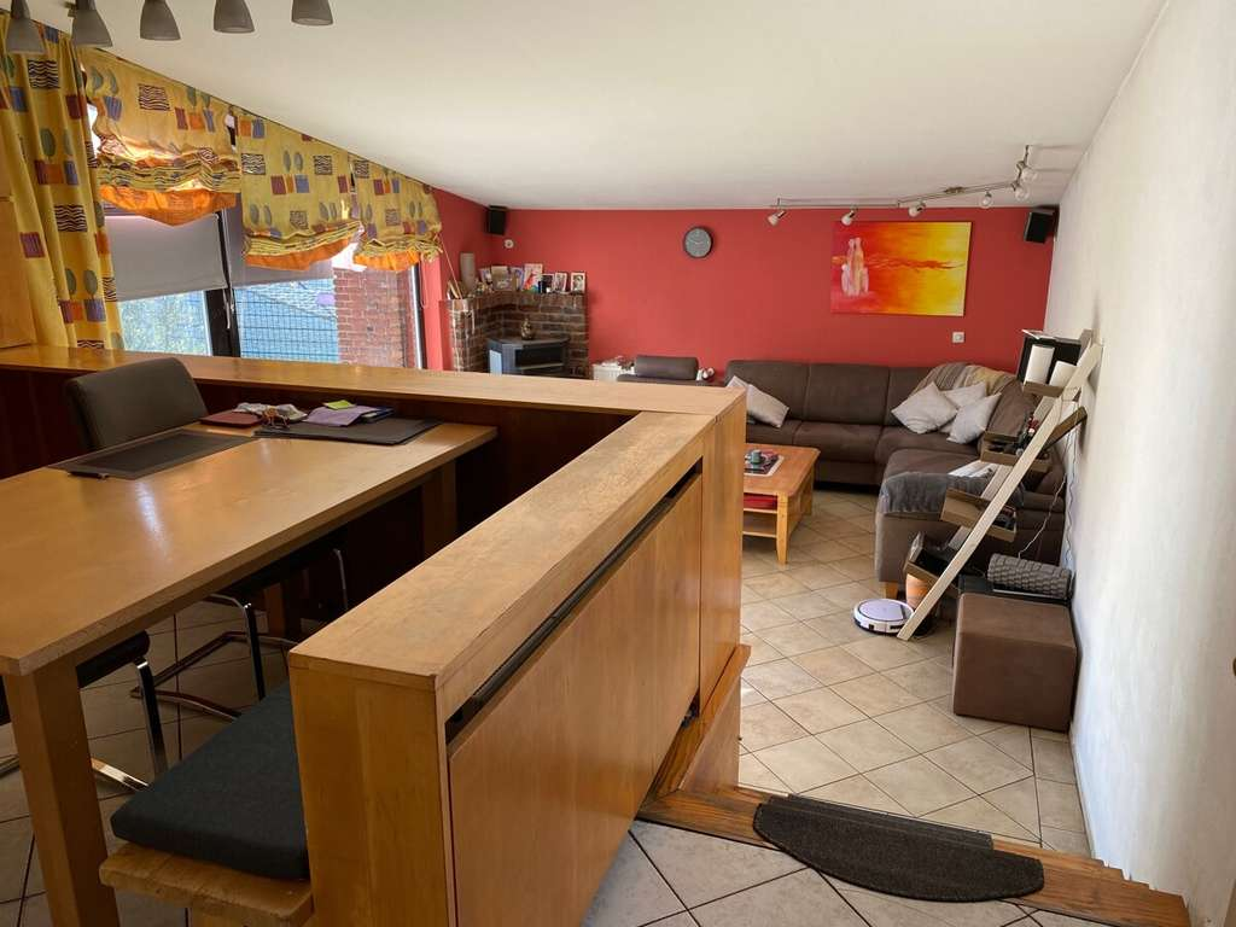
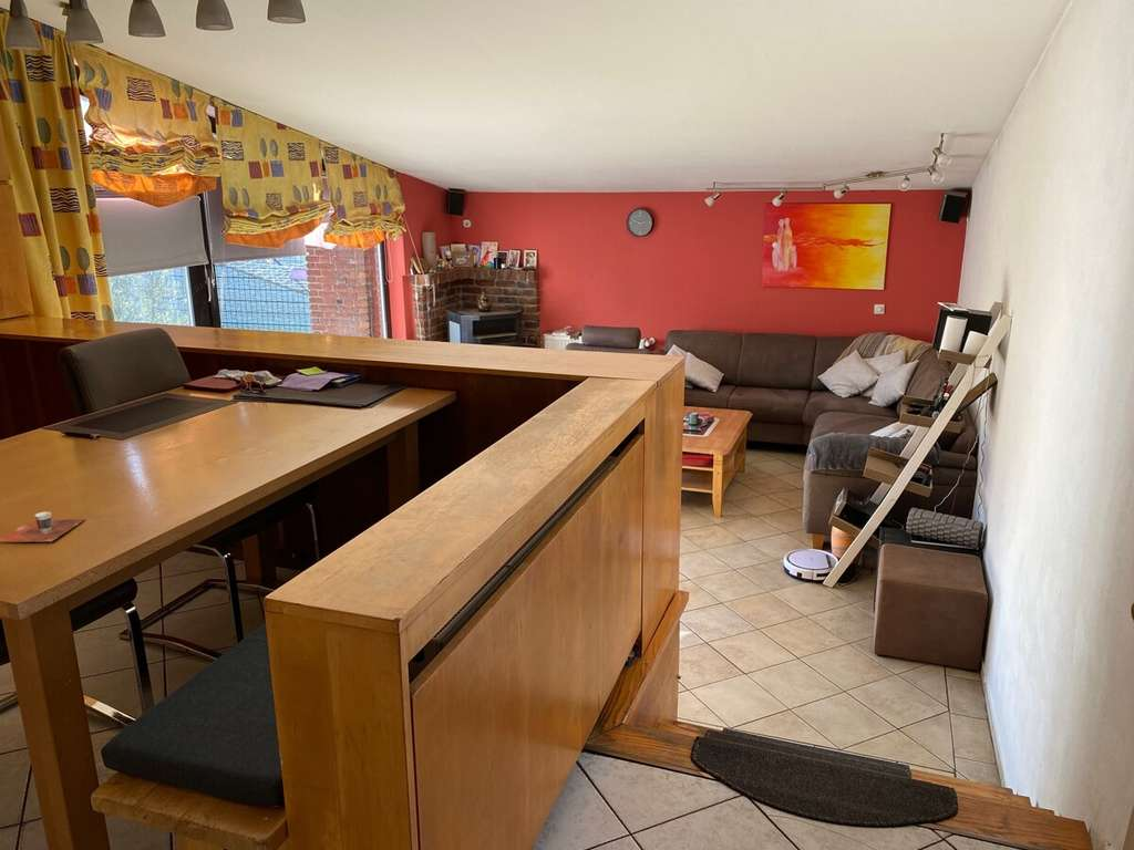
+ cup [0,511,86,543]
